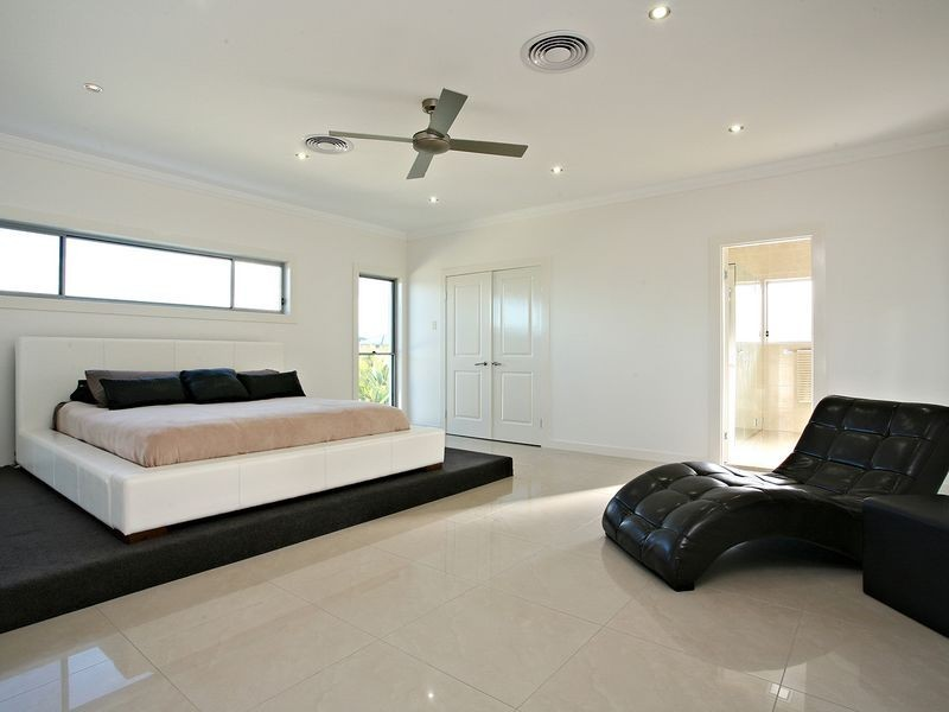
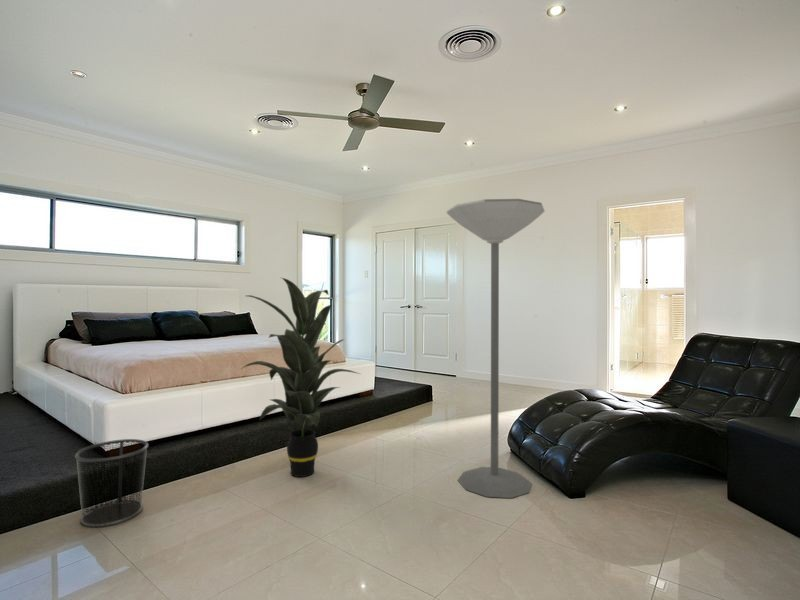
+ waste bin [74,438,150,528]
+ floor lamp [446,198,546,499]
+ indoor plant [238,277,361,478]
